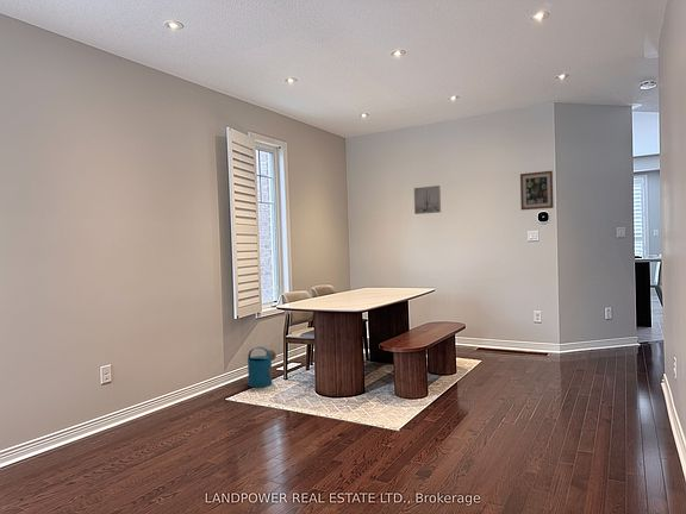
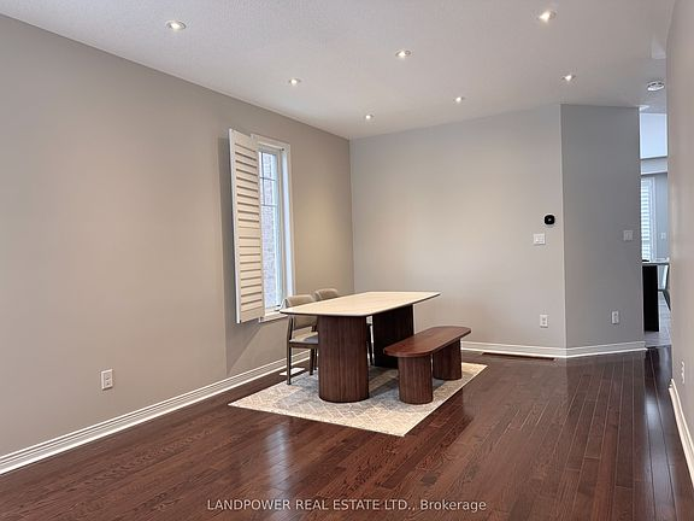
- wall art [519,170,555,211]
- watering can [247,346,277,389]
- wall art [413,184,442,215]
